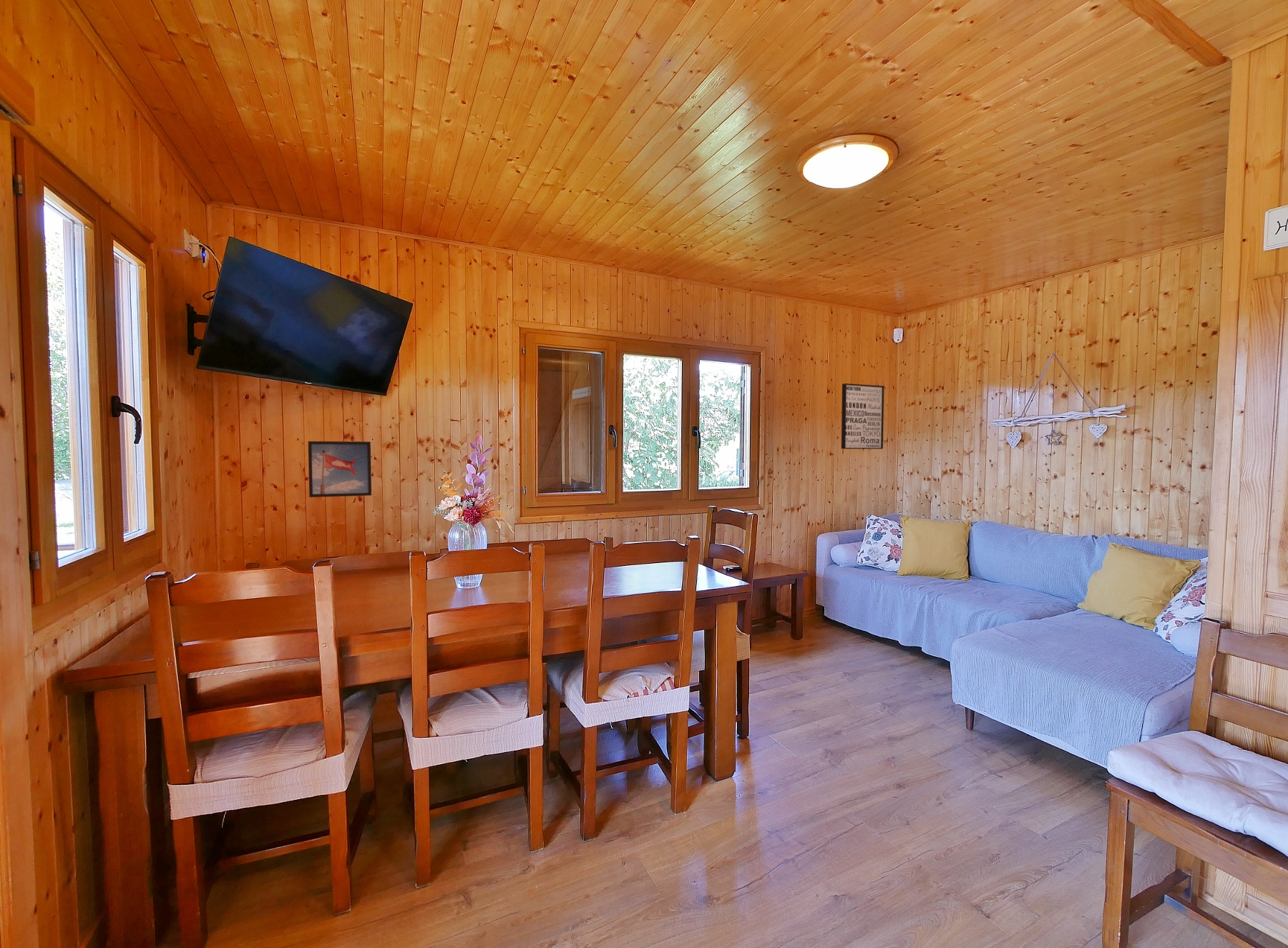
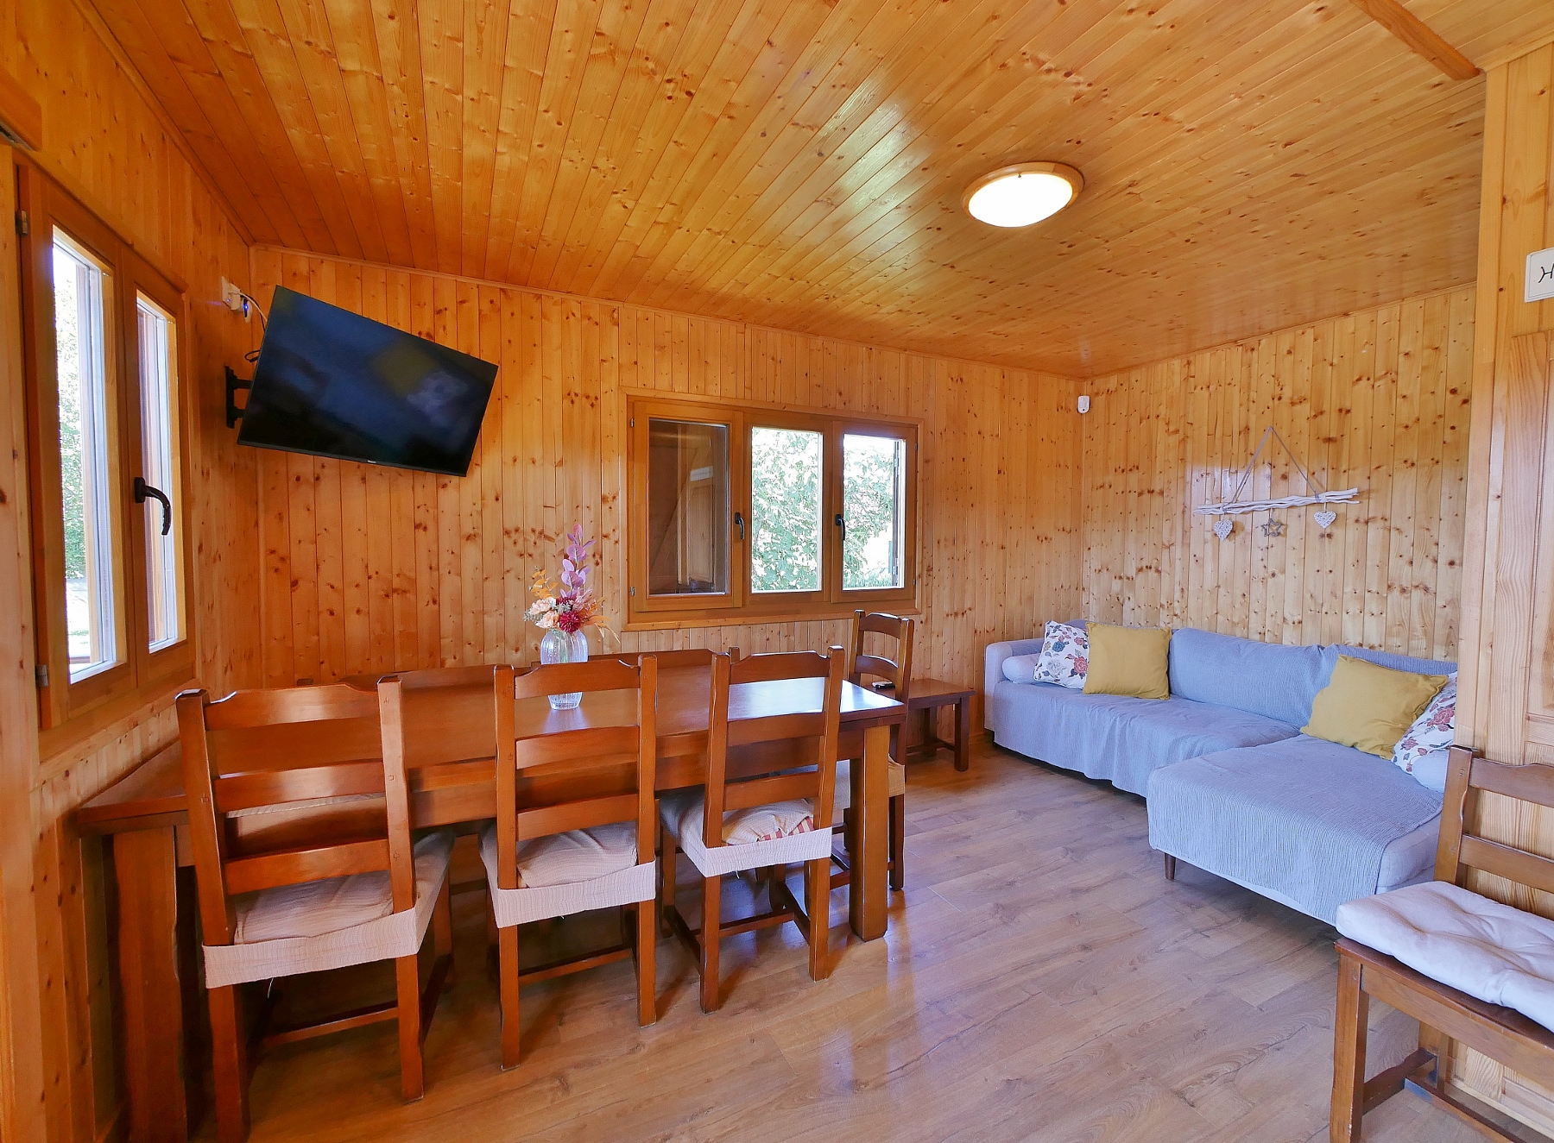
- wall art [841,383,884,449]
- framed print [308,441,372,498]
